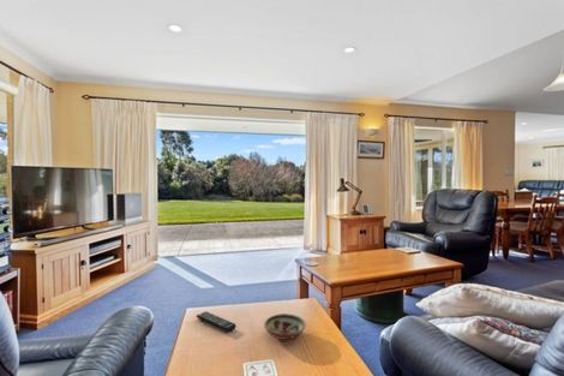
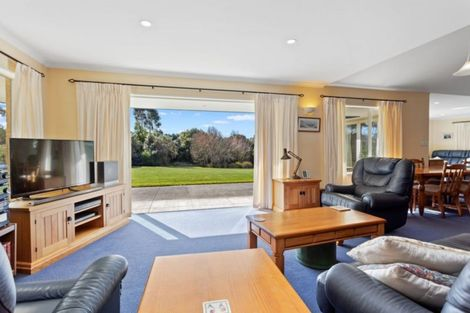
- remote control [194,310,238,333]
- decorative bowl [263,312,307,340]
